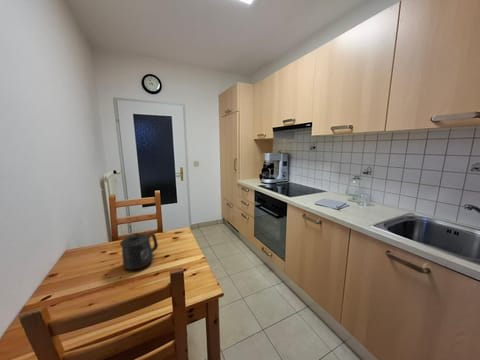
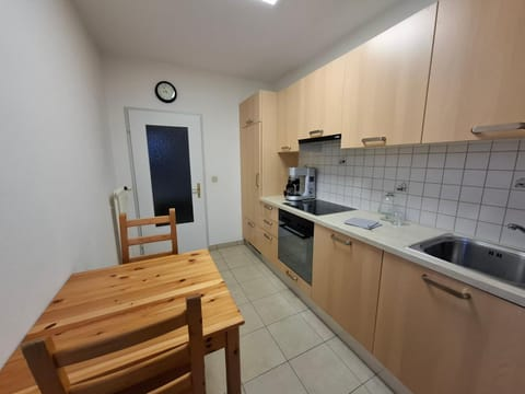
- mug [119,232,159,271]
